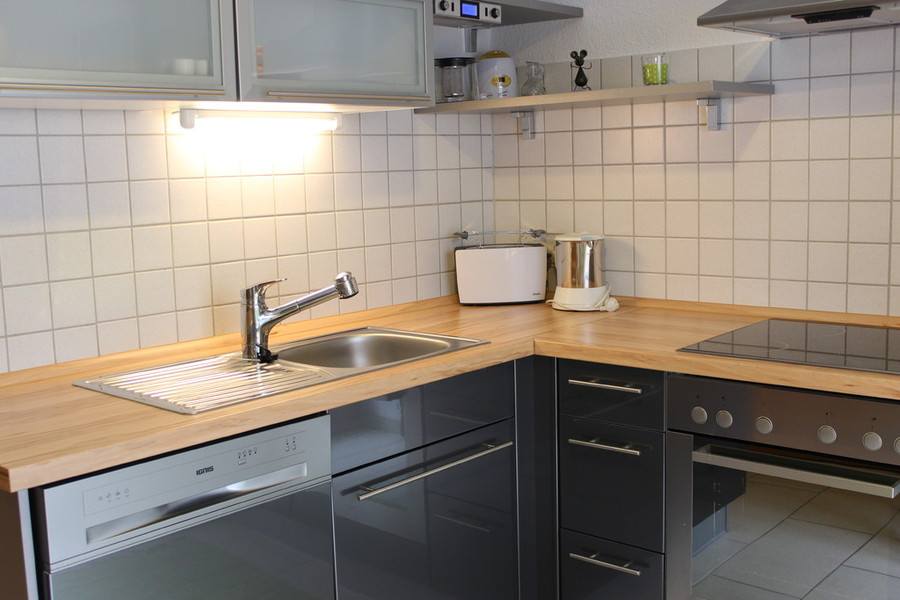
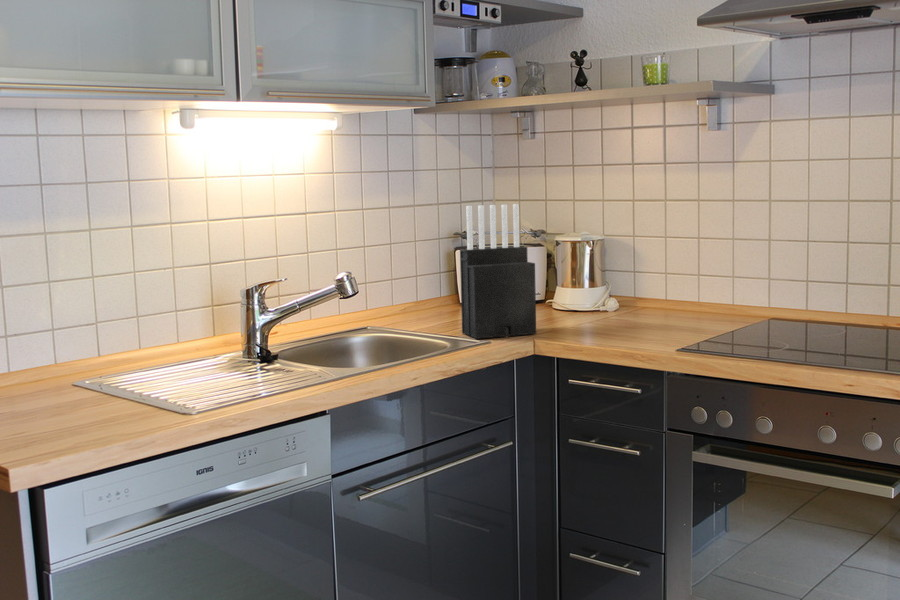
+ knife block [459,203,537,340]
